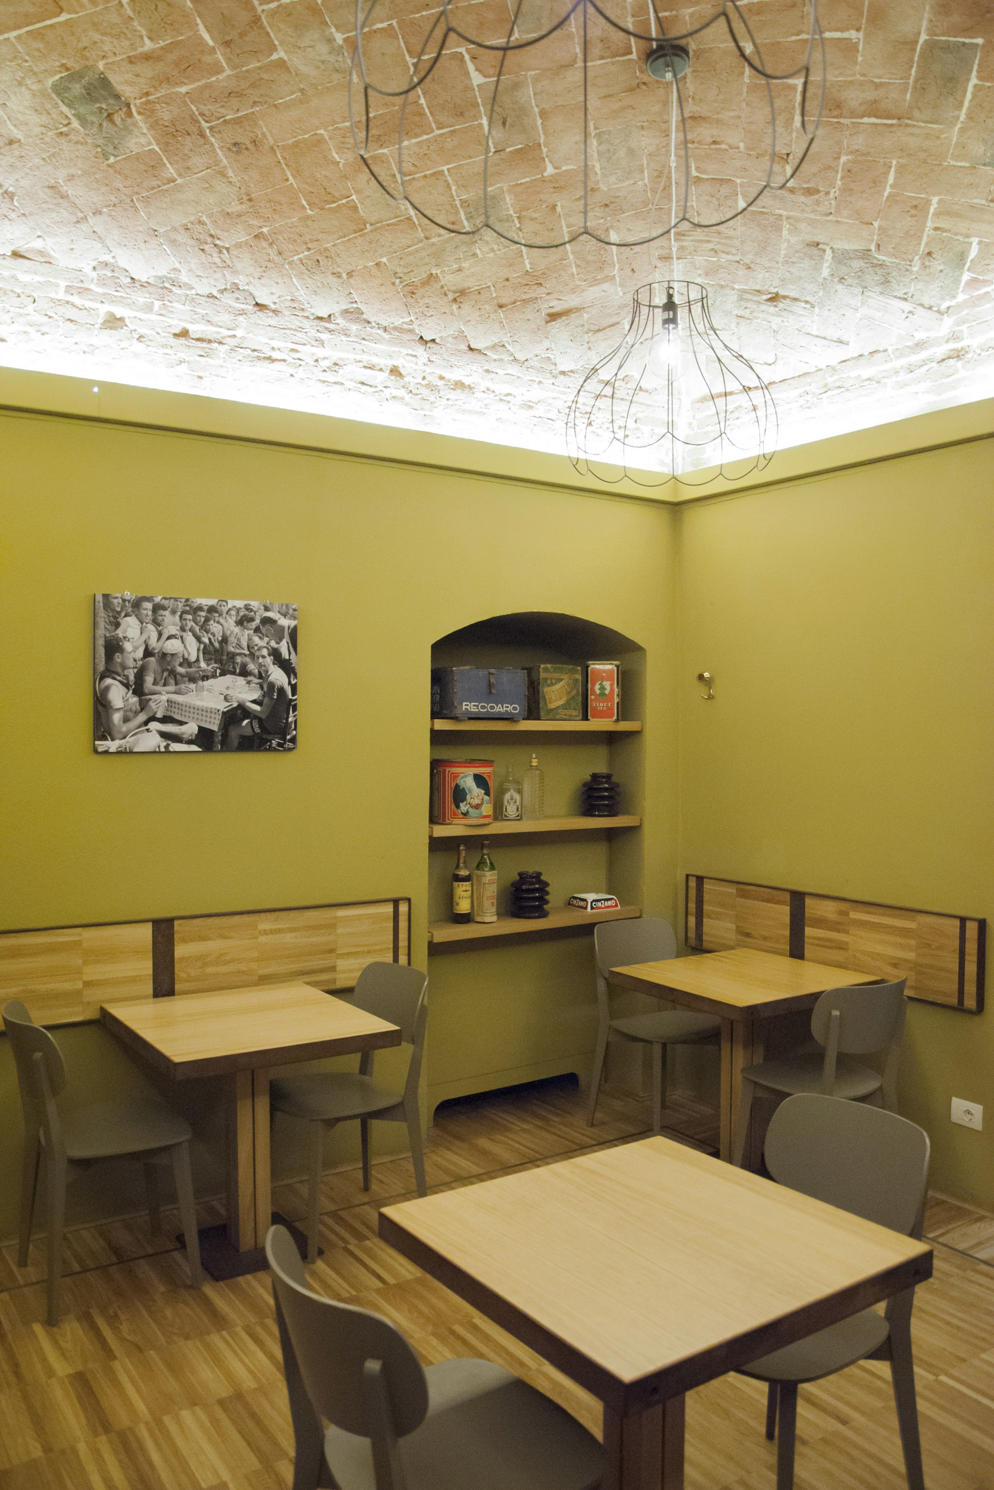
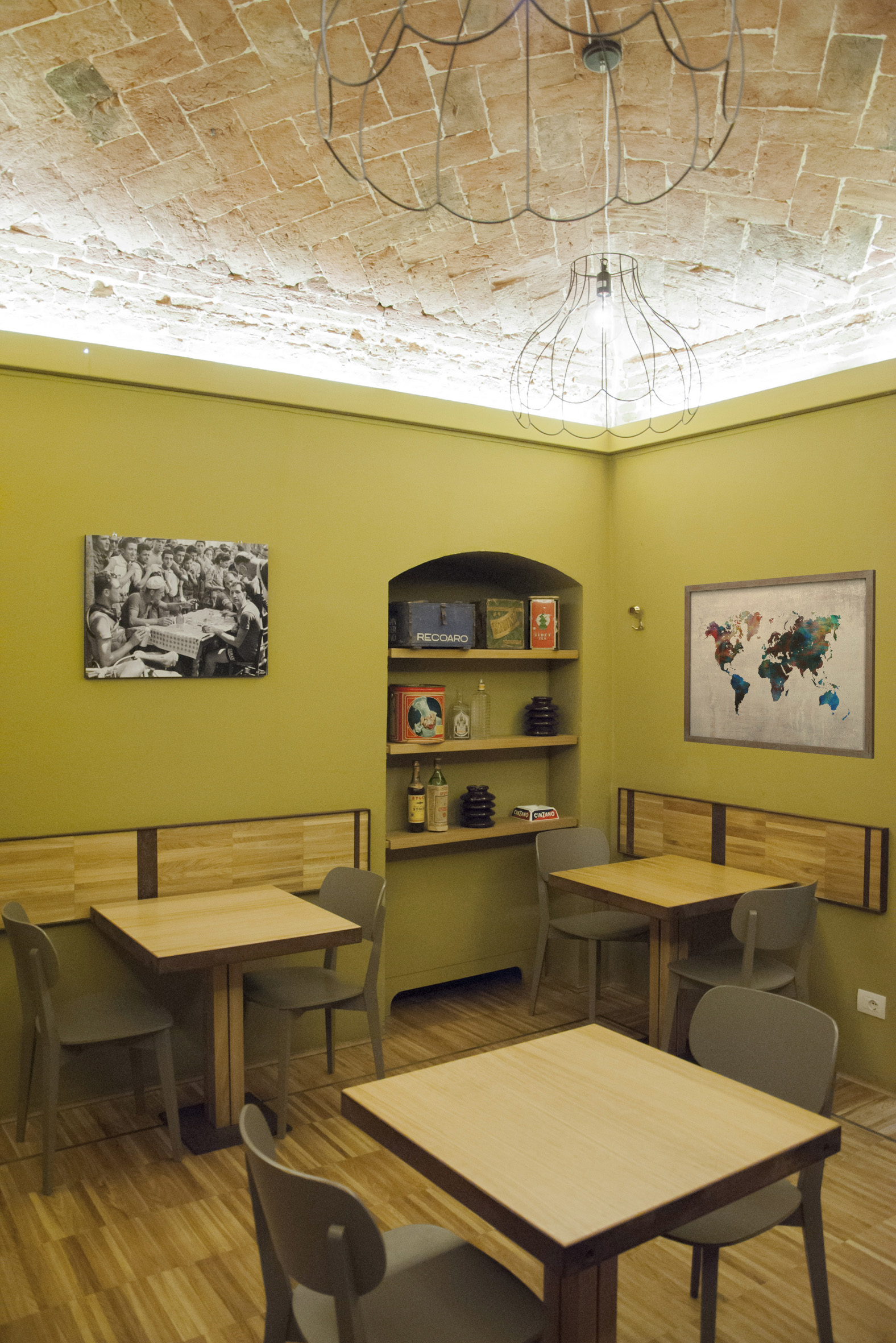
+ wall art [683,569,876,760]
